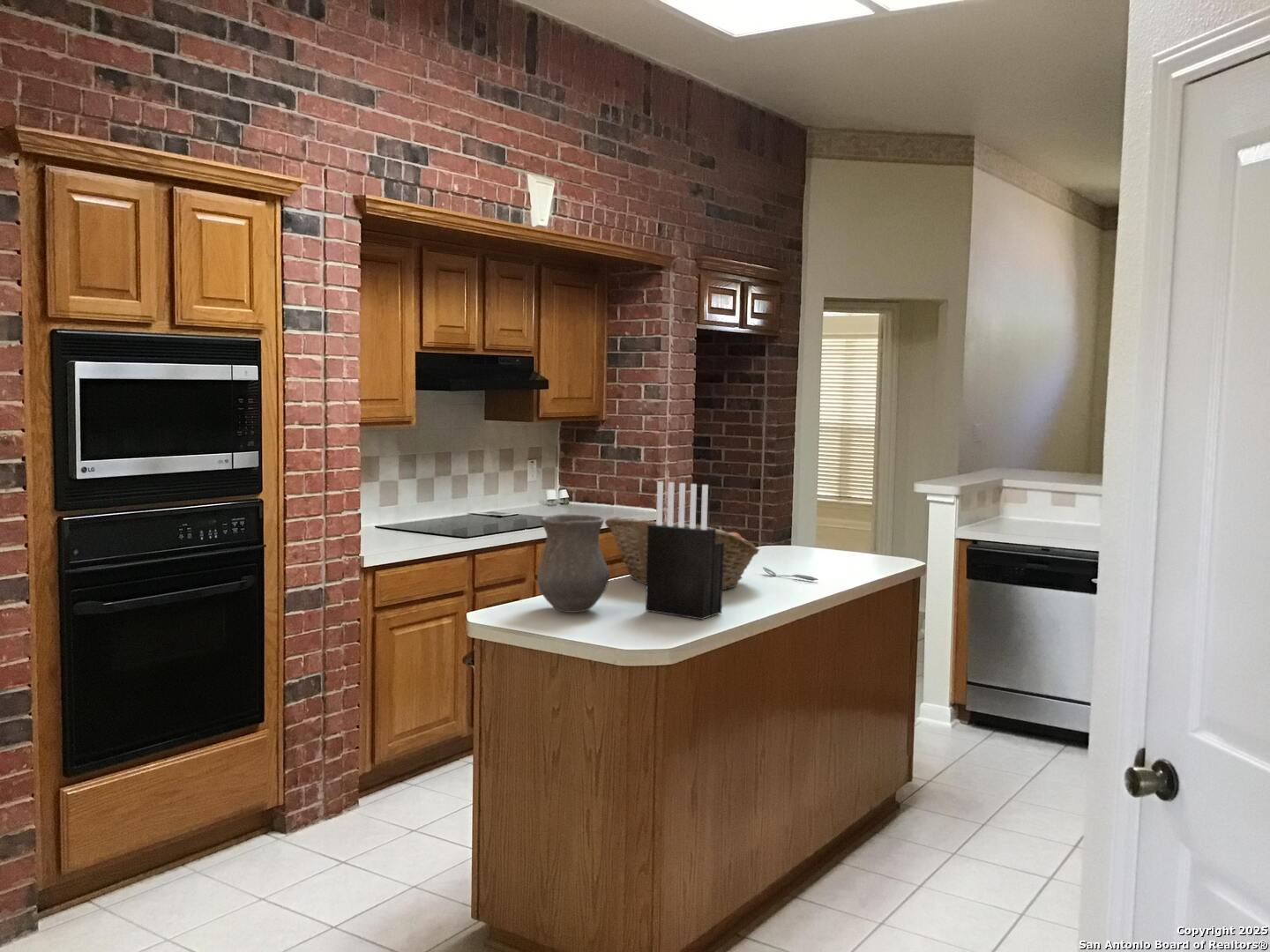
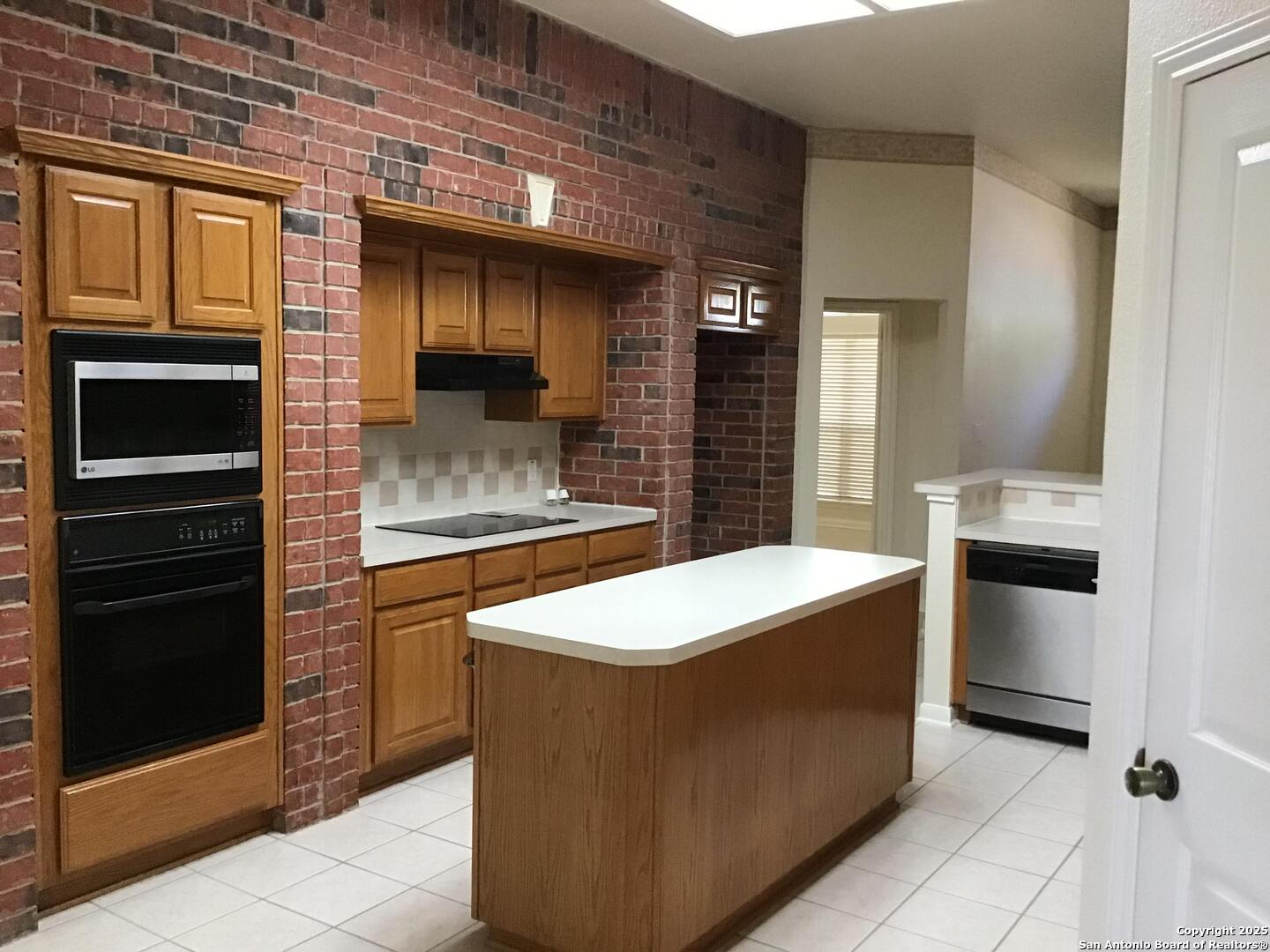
- knife block [645,480,724,621]
- vase [536,513,610,614]
- spoon [762,566,818,582]
- fruit basket [604,516,760,591]
